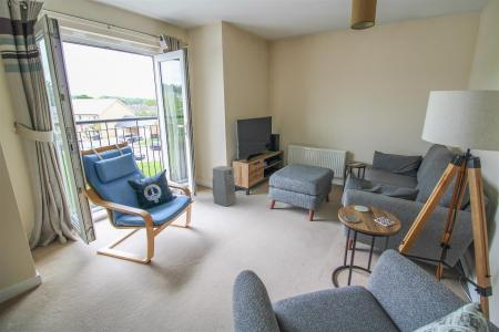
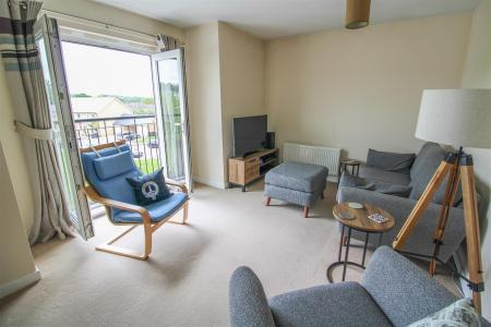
- air purifier [211,165,237,207]
